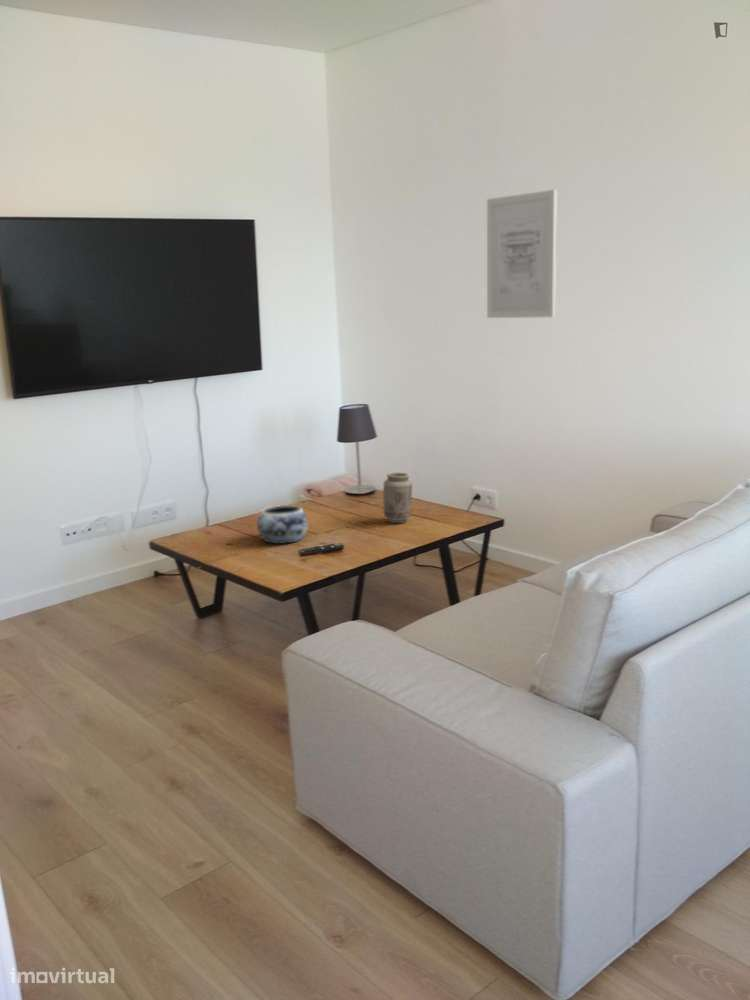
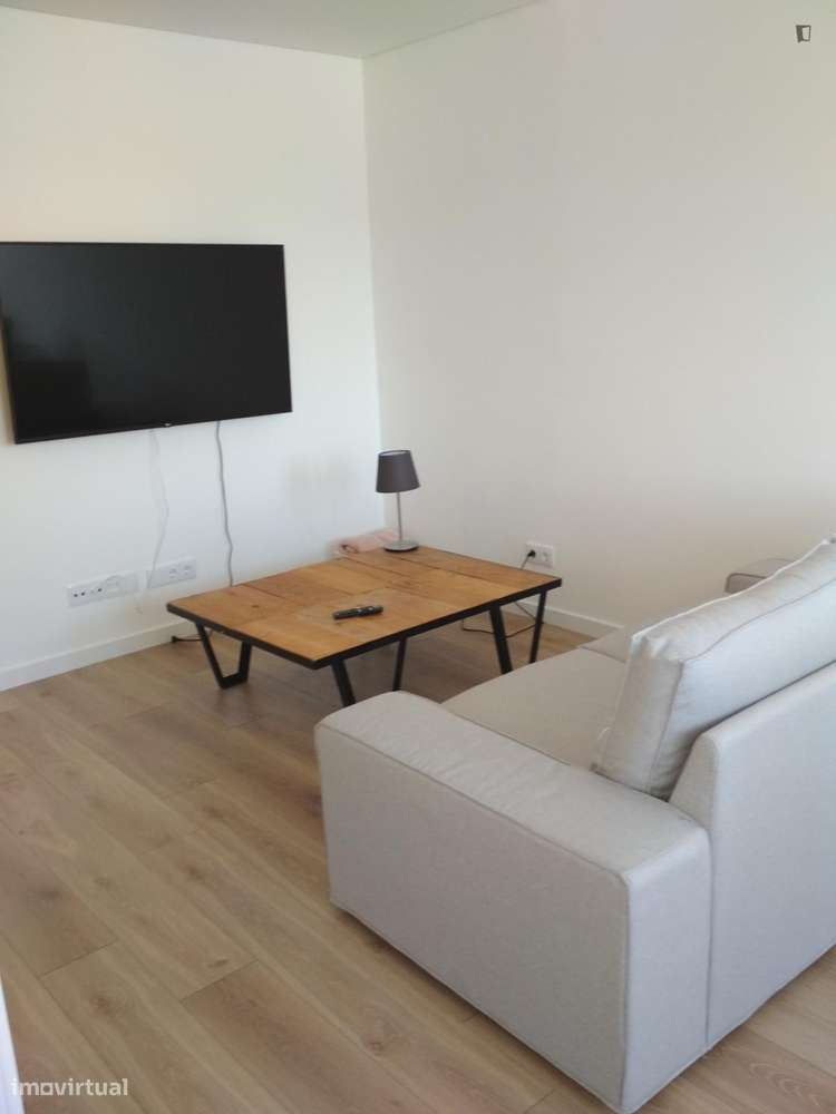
- vase [382,471,413,524]
- wall art [486,189,558,319]
- decorative bowl [256,504,309,545]
